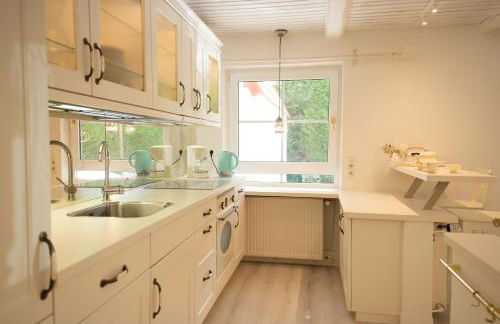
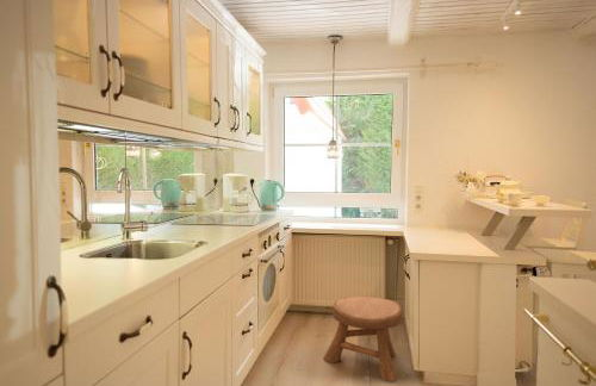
+ stool [322,295,404,384]
